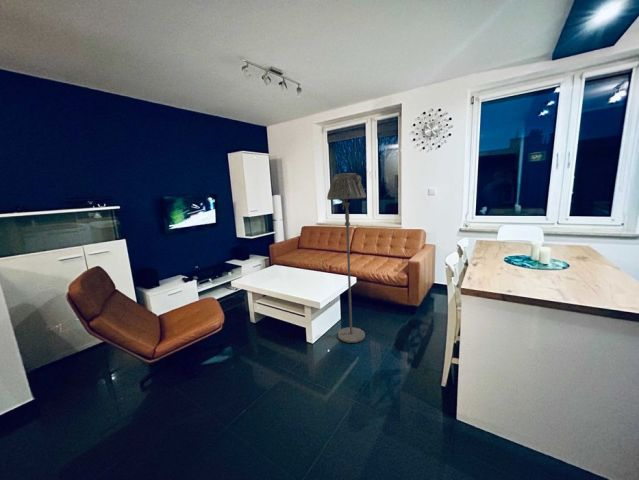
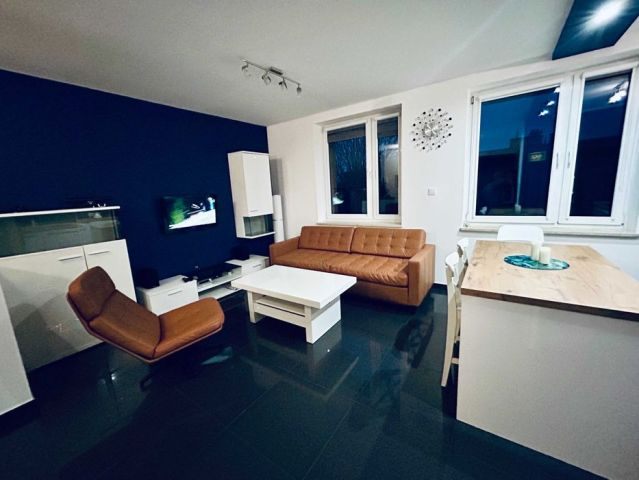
- floor lamp [326,172,367,344]
